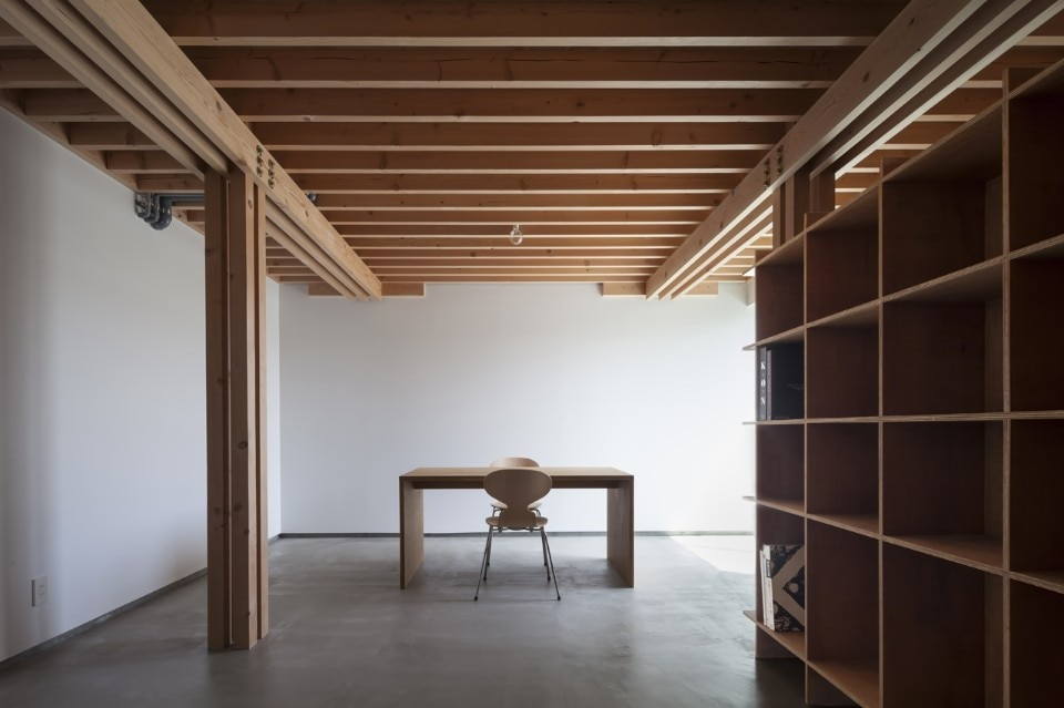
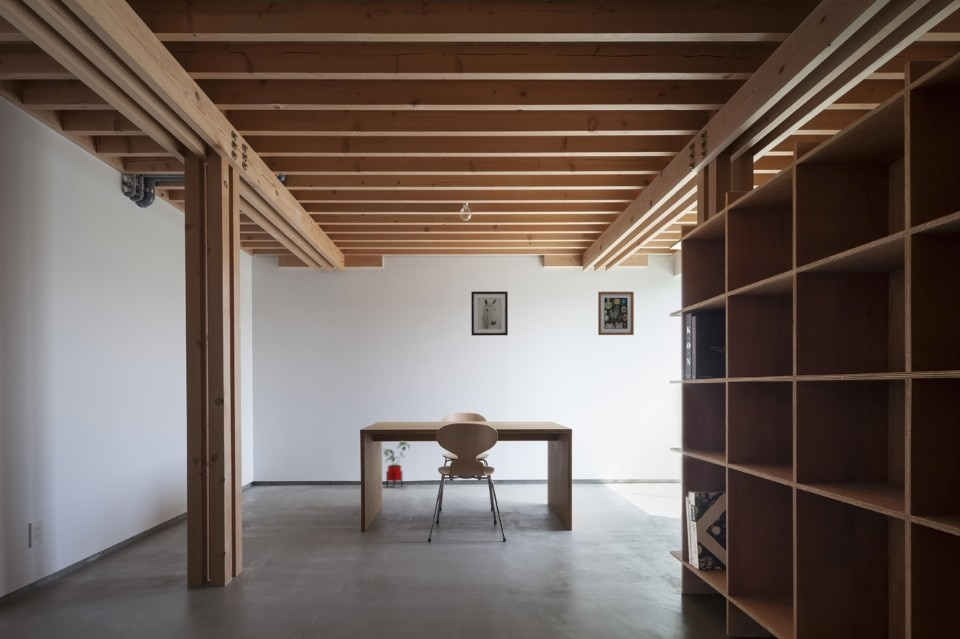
+ wall art [470,290,509,337]
+ wall art [597,291,635,336]
+ house plant [382,441,412,489]
